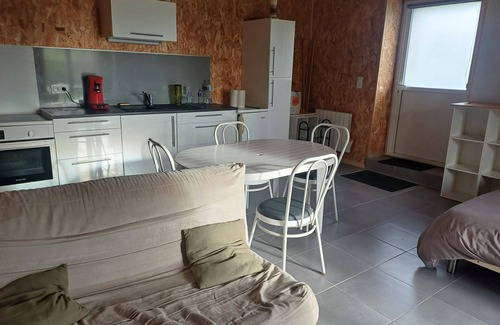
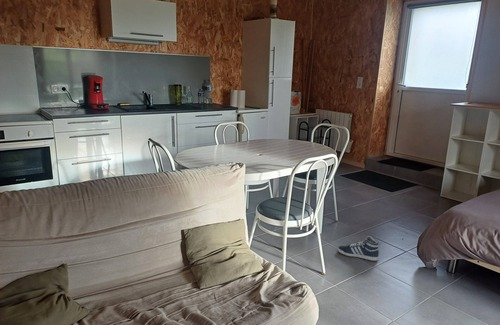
+ sneaker [337,235,380,262]
